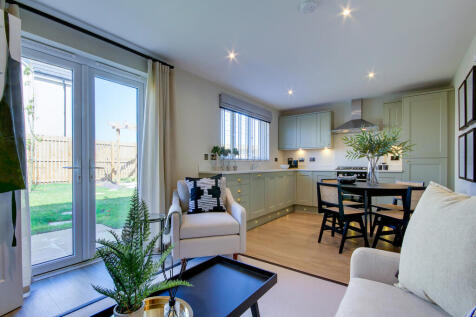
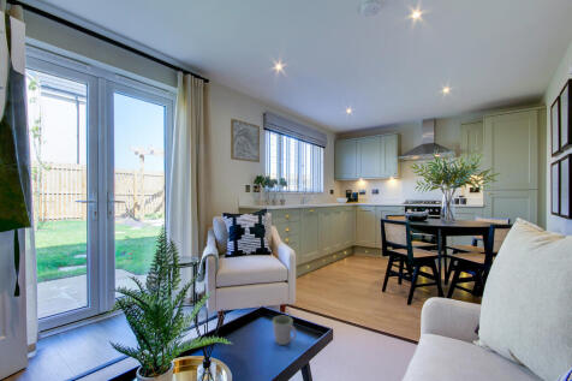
+ wall art [230,118,261,163]
+ mug [272,315,298,346]
